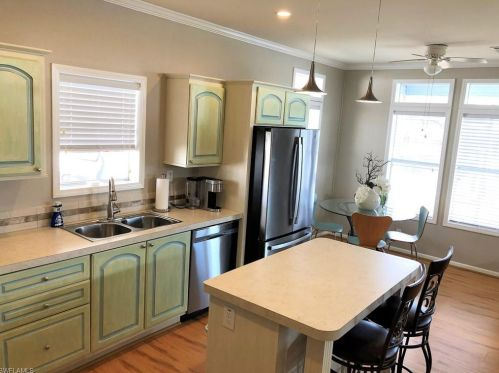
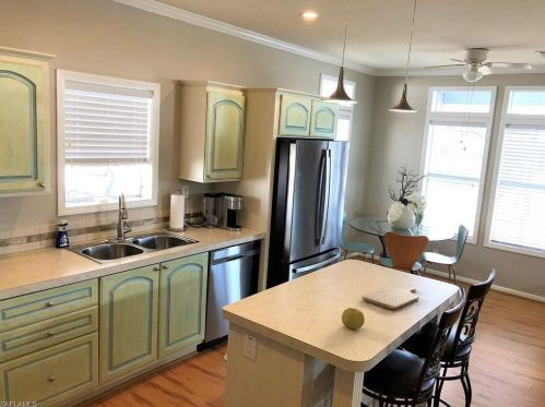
+ chopping board [360,286,420,310]
+ fruit [341,307,366,330]
